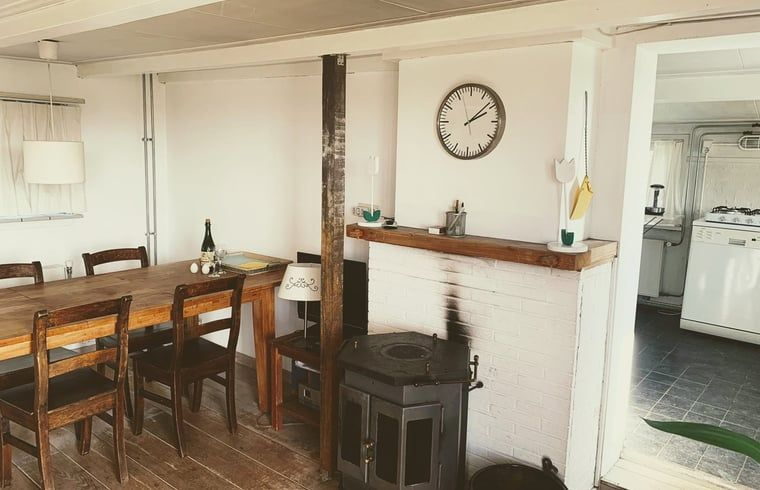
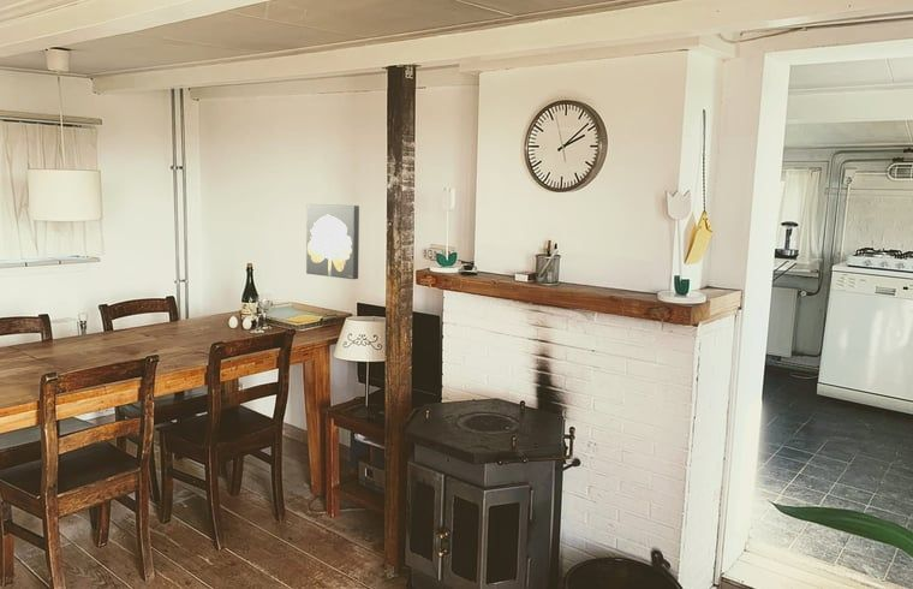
+ wall art [305,203,360,280]
